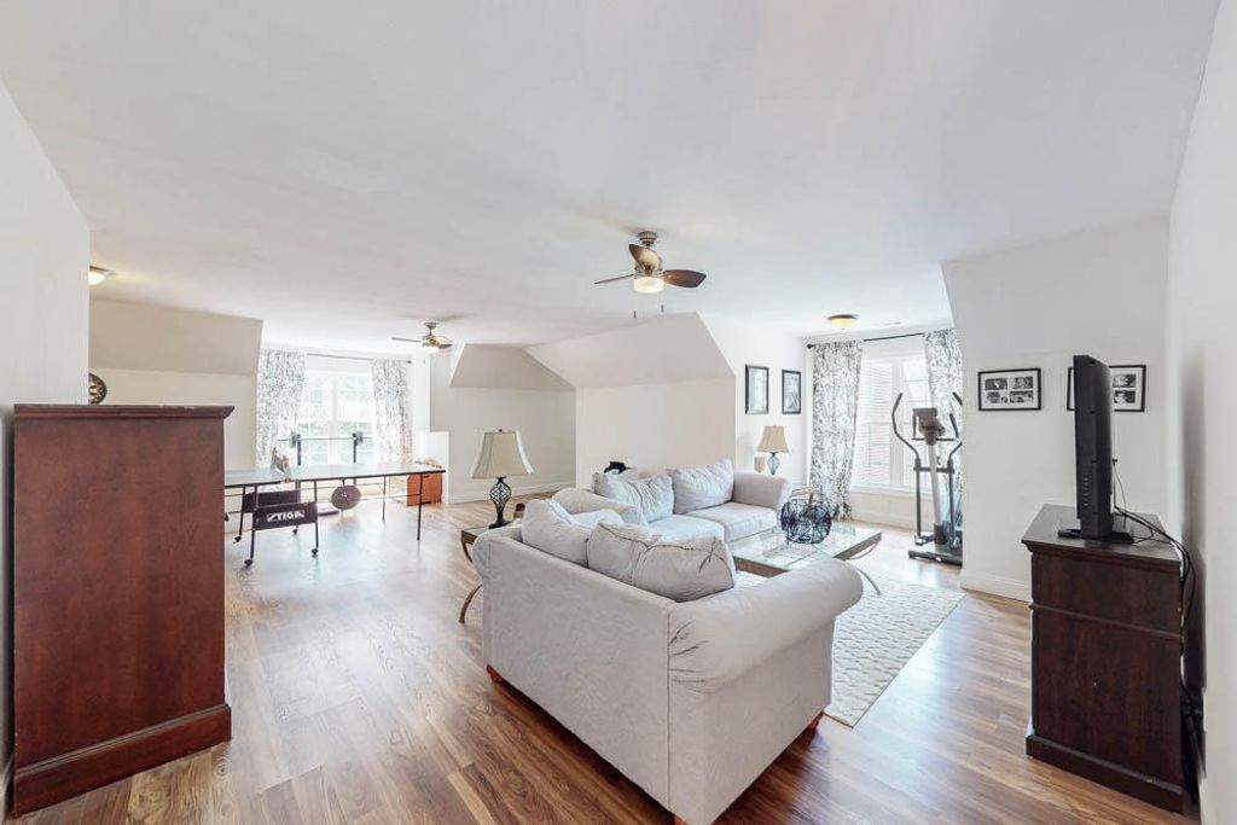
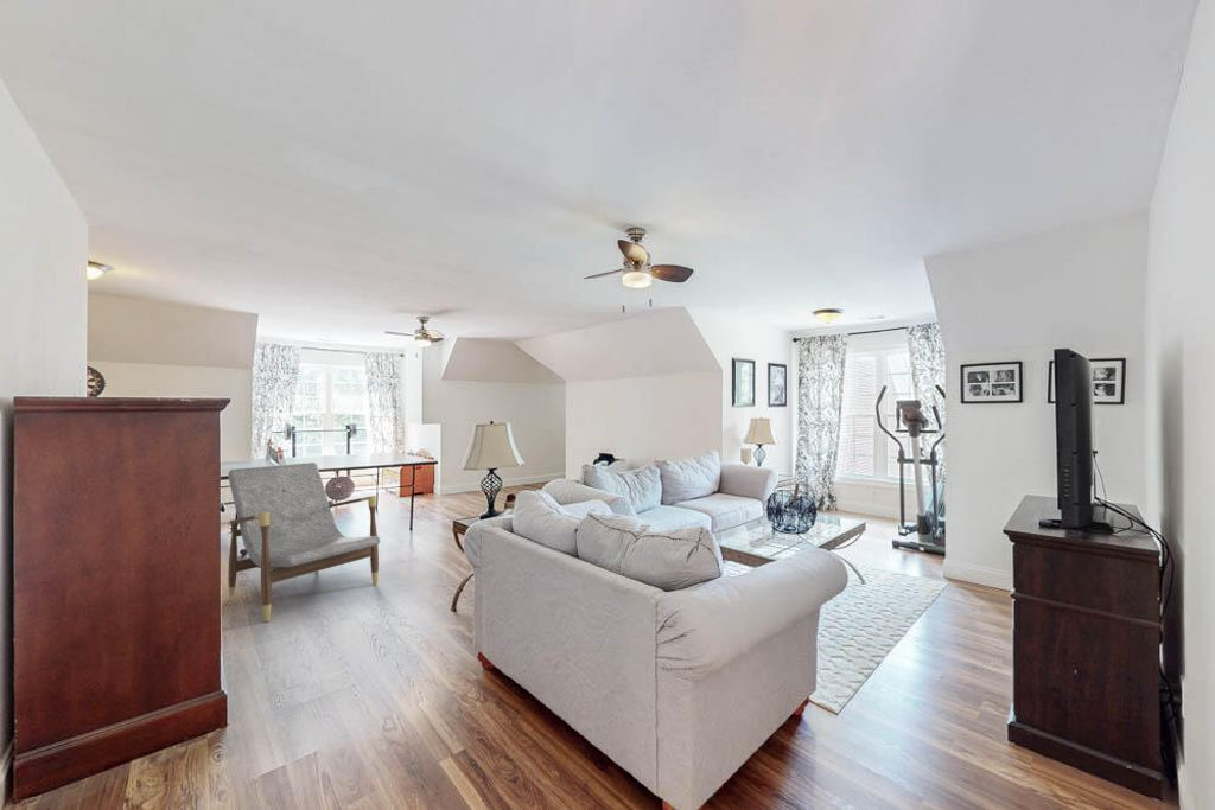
+ armchair [227,461,381,623]
